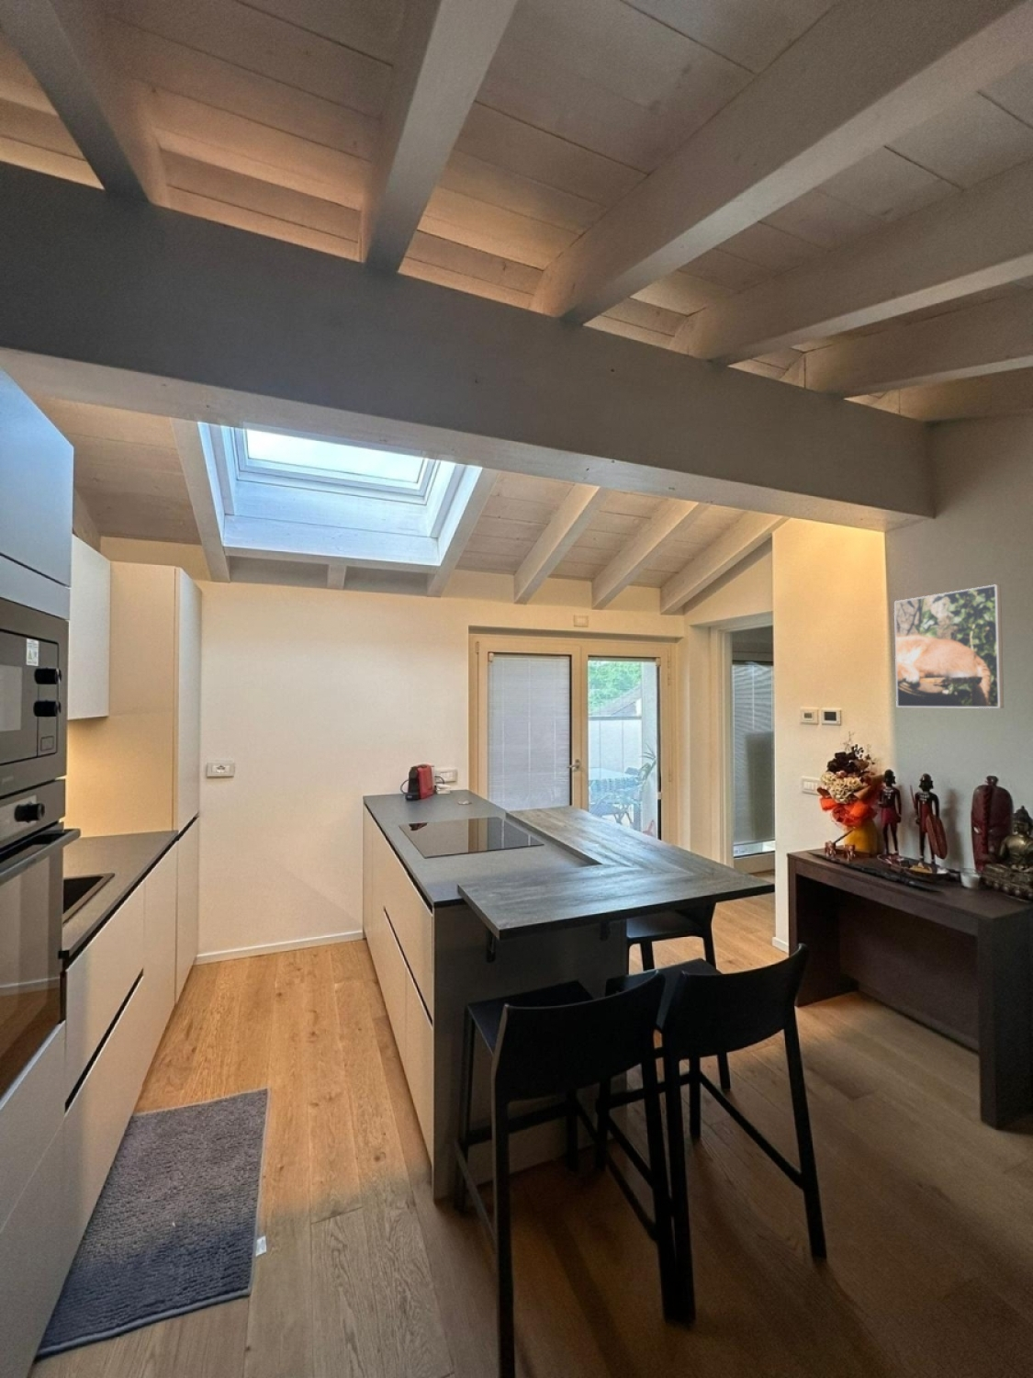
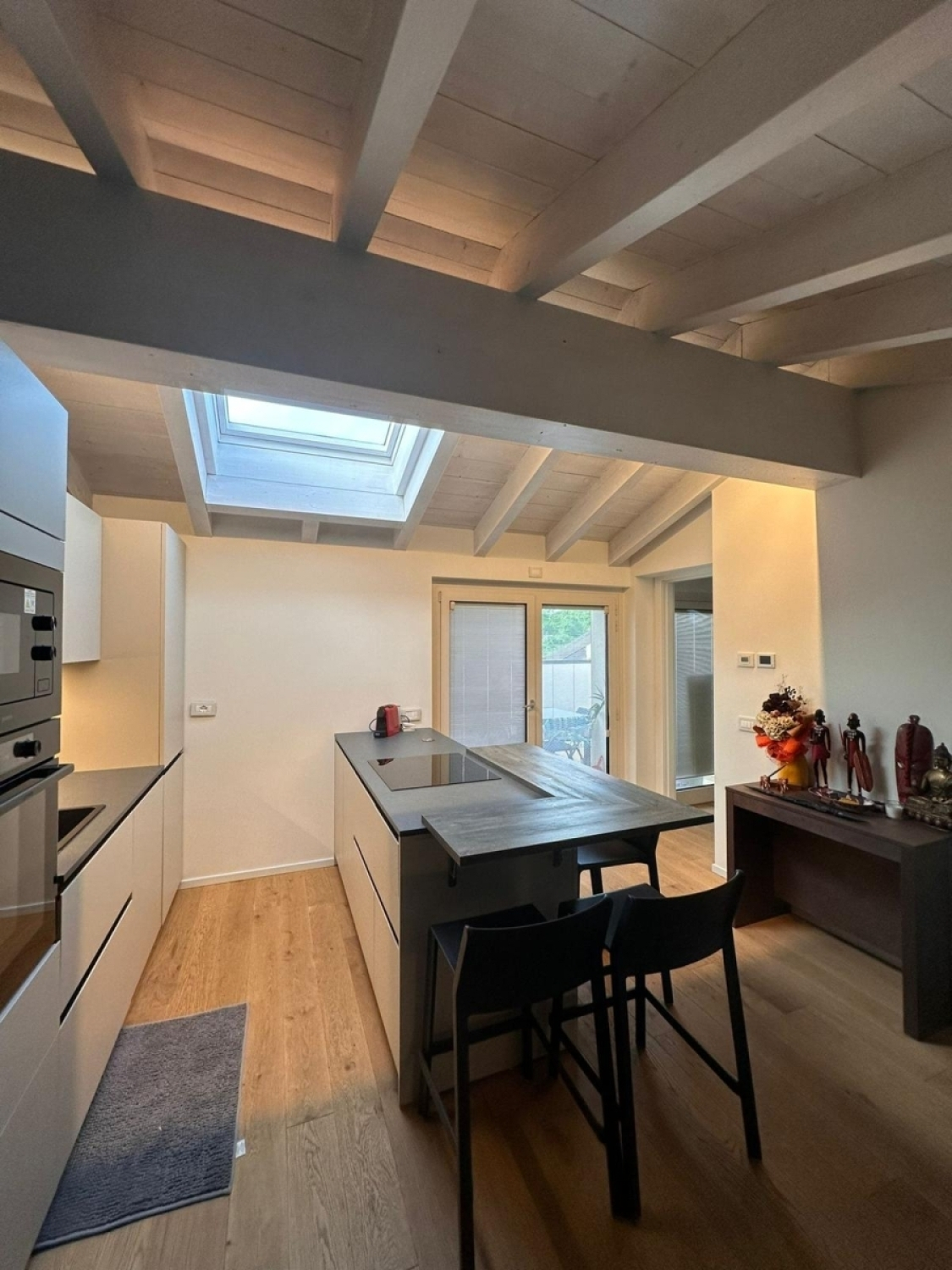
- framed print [893,584,1005,710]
